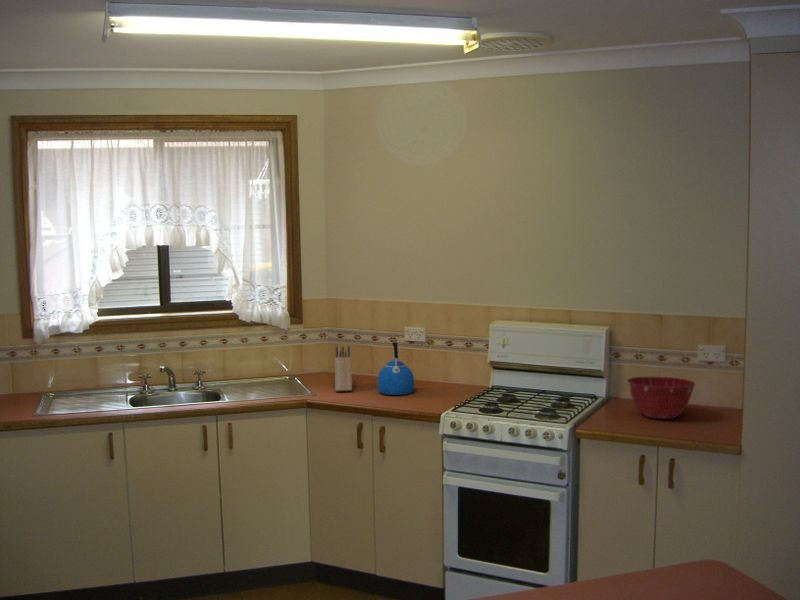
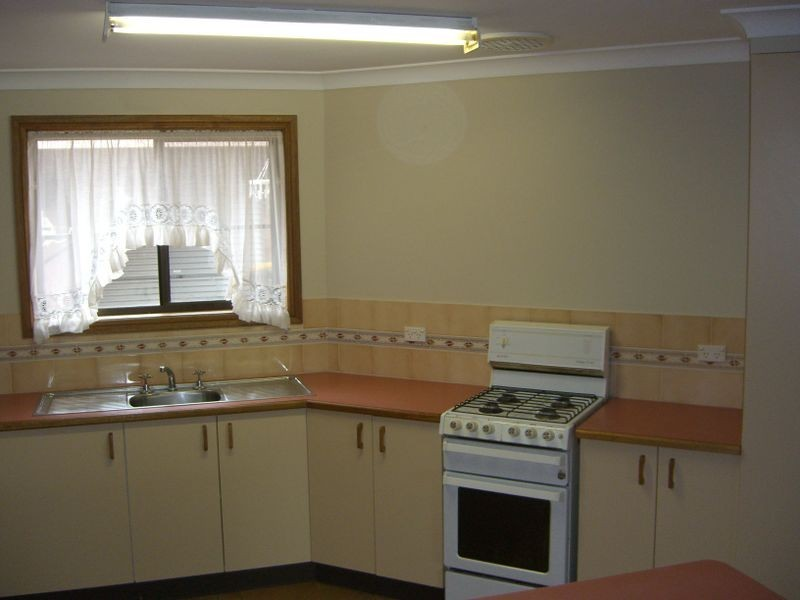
- knife block [334,345,353,392]
- kettle [376,341,415,396]
- mixing bowl [626,376,696,420]
